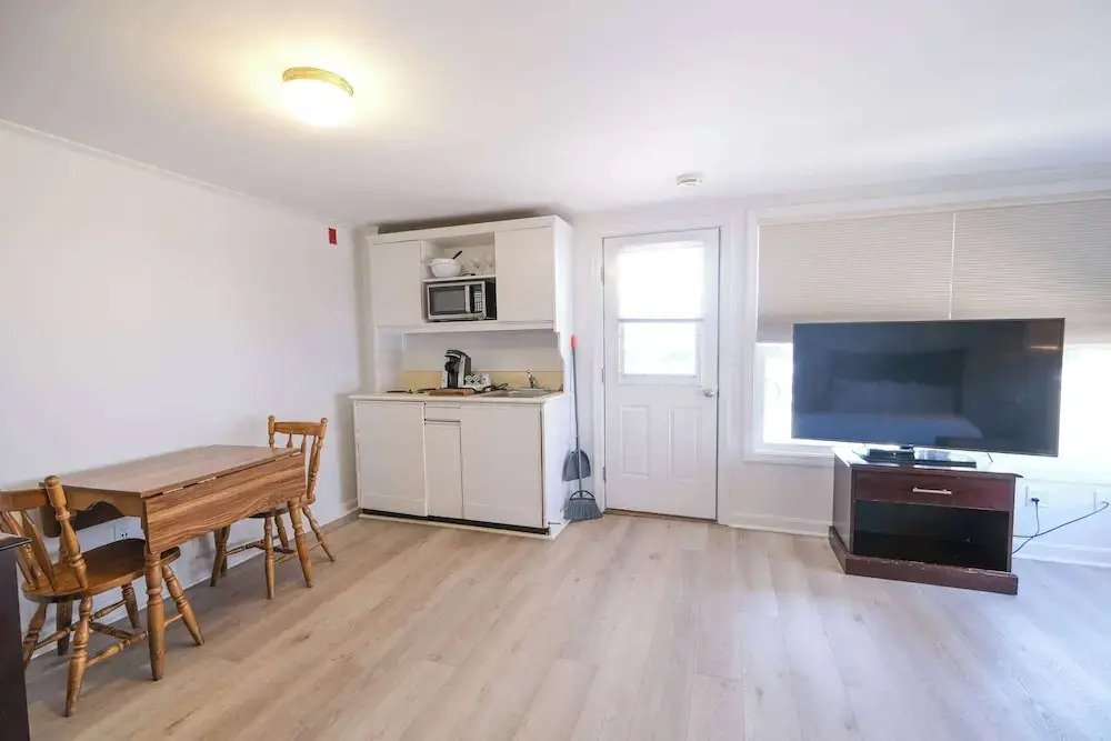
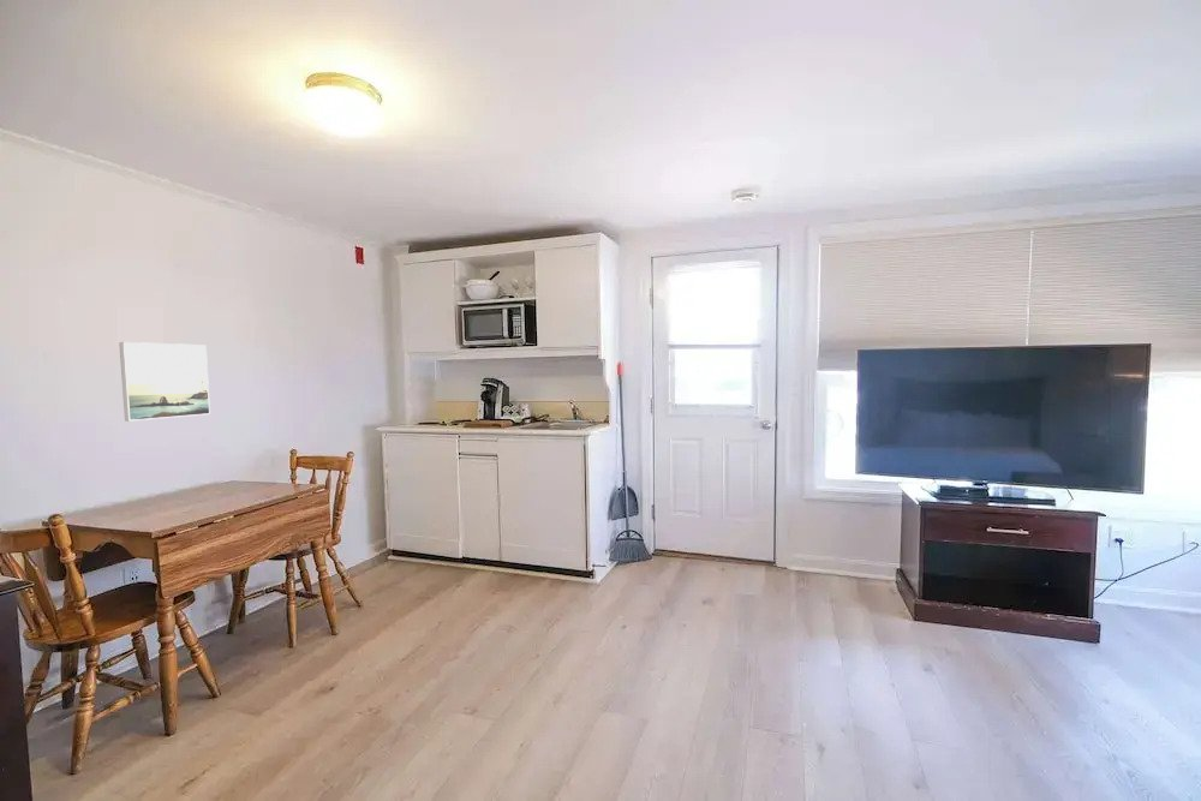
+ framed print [119,341,211,423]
